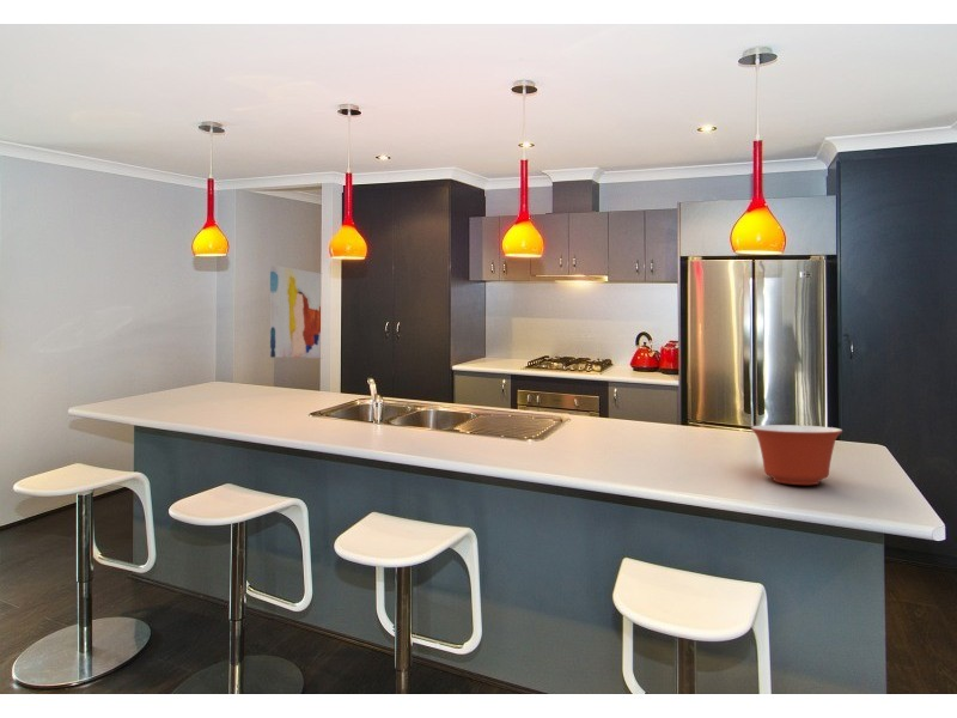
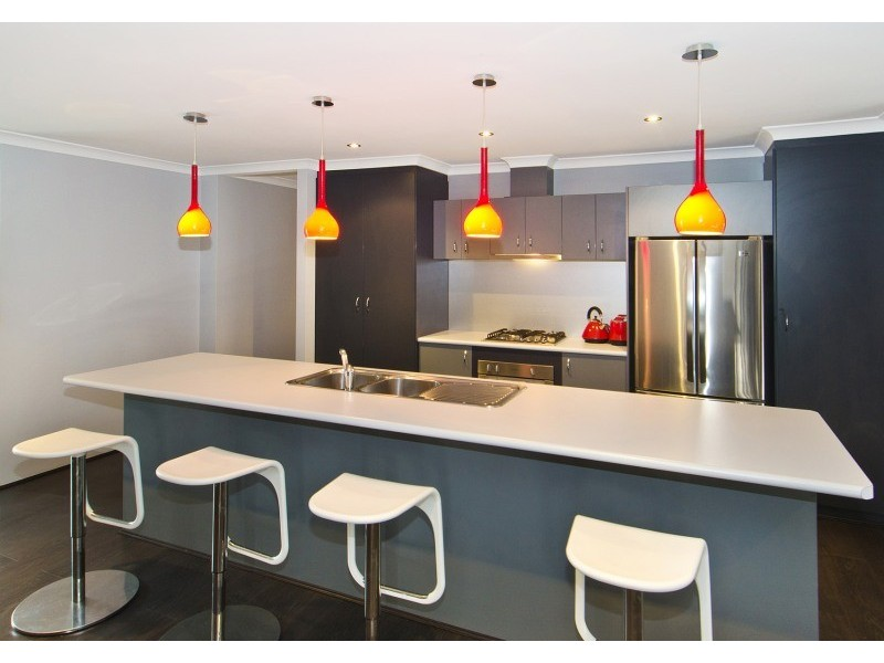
- wall art [269,263,322,359]
- mixing bowl [750,424,843,486]
